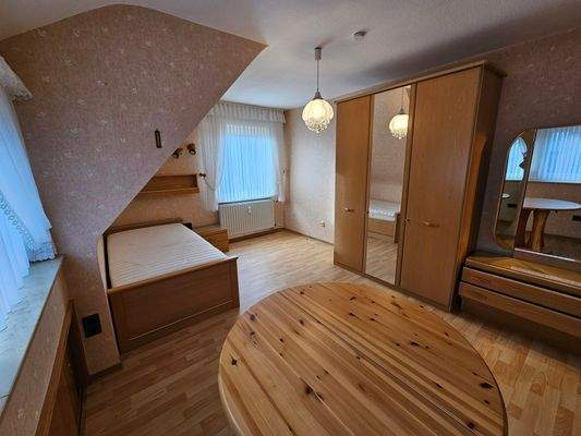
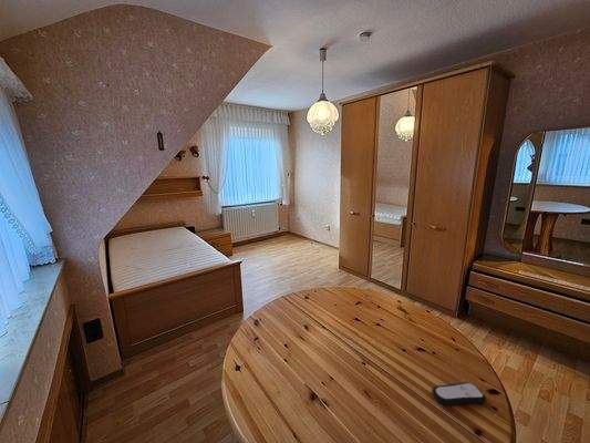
+ remote control [432,381,487,406]
